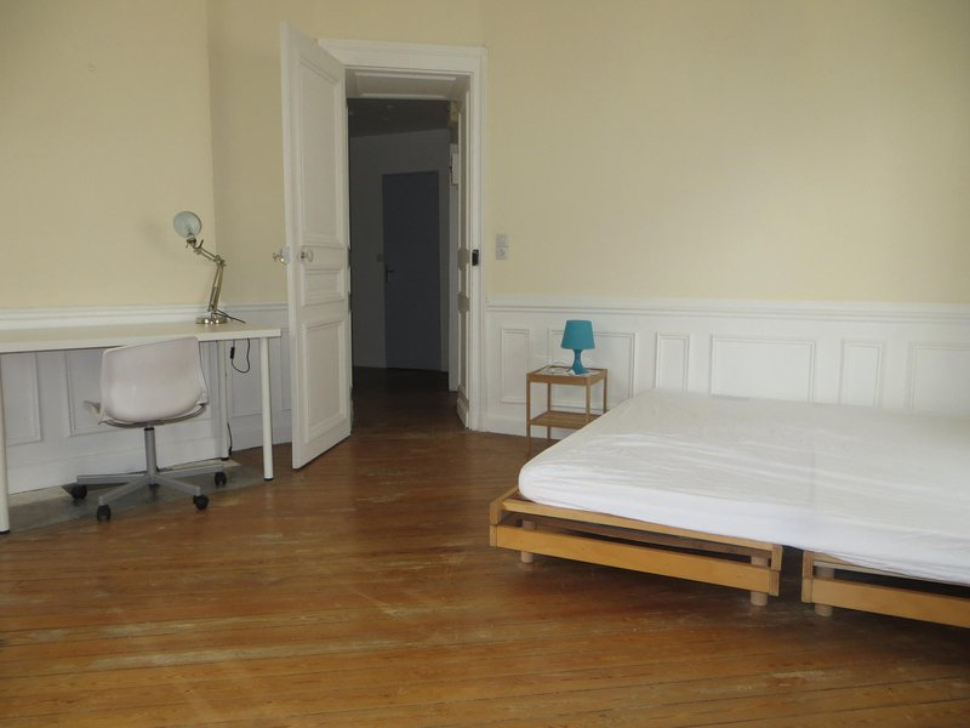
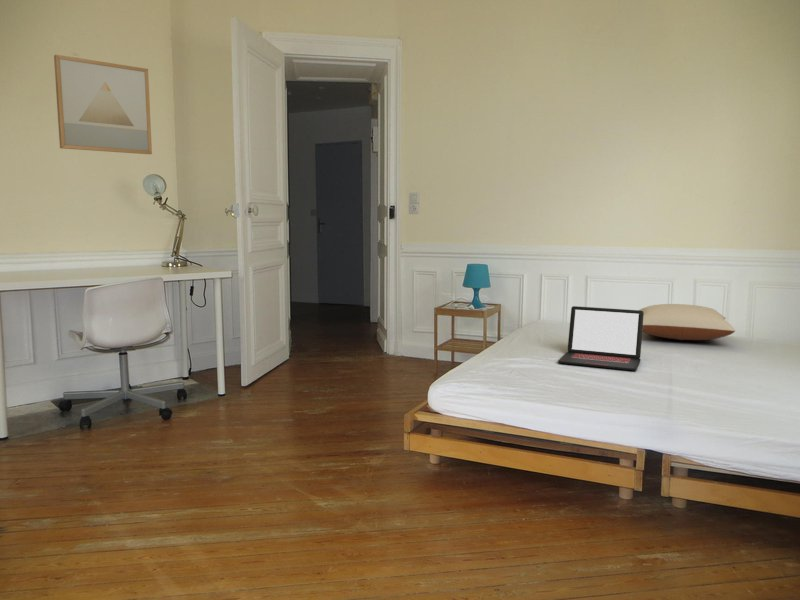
+ pillow [639,303,736,341]
+ laptop [557,305,644,372]
+ wall art [53,54,153,155]
